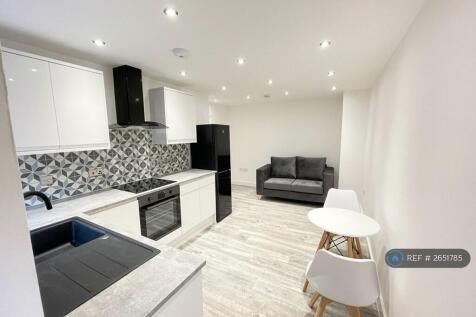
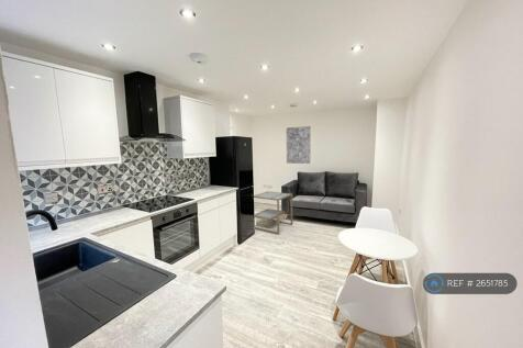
+ wall art [286,125,311,165]
+ side table [253,190,293,235]
